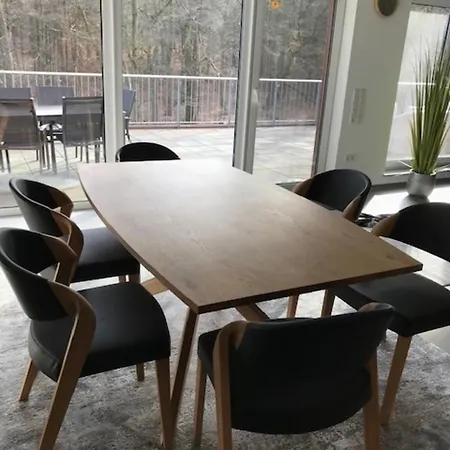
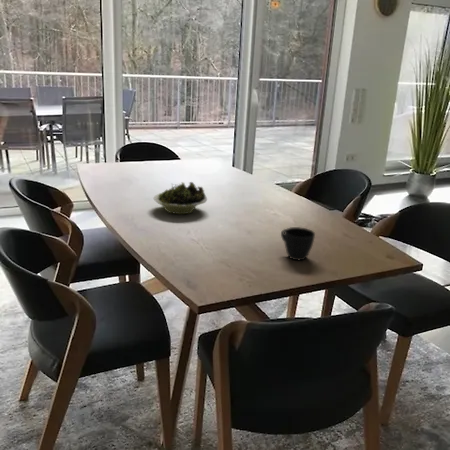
+ bowl [153,181,208,215]
+ cup [280,226,316,261]
